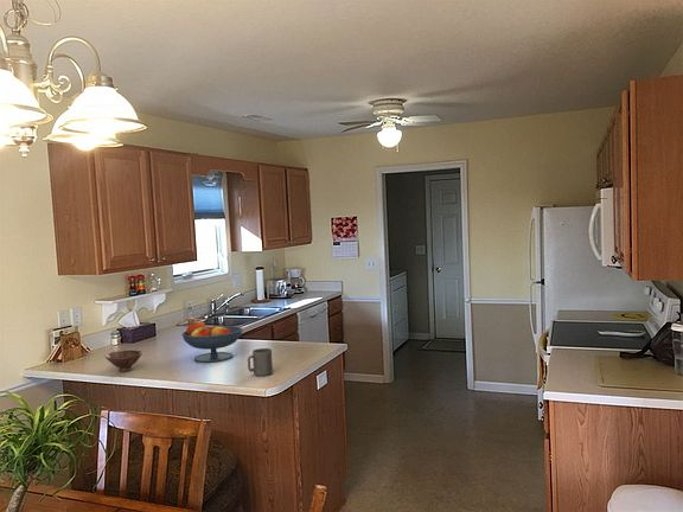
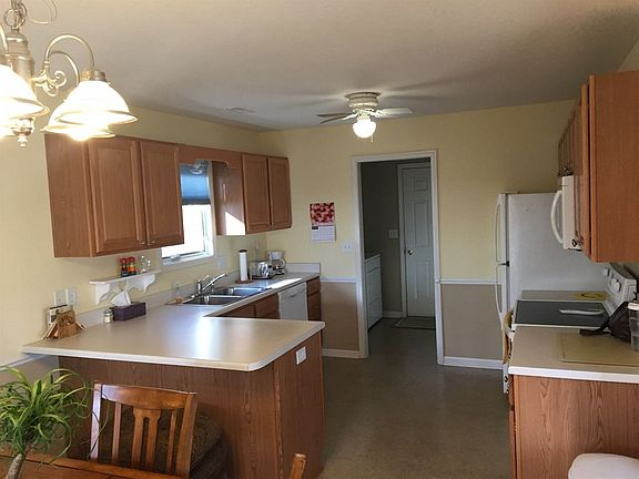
- mug [247,347,274,377]
- bowl [104,348,143,372]
- fruit bowl [180,320,244,364]
